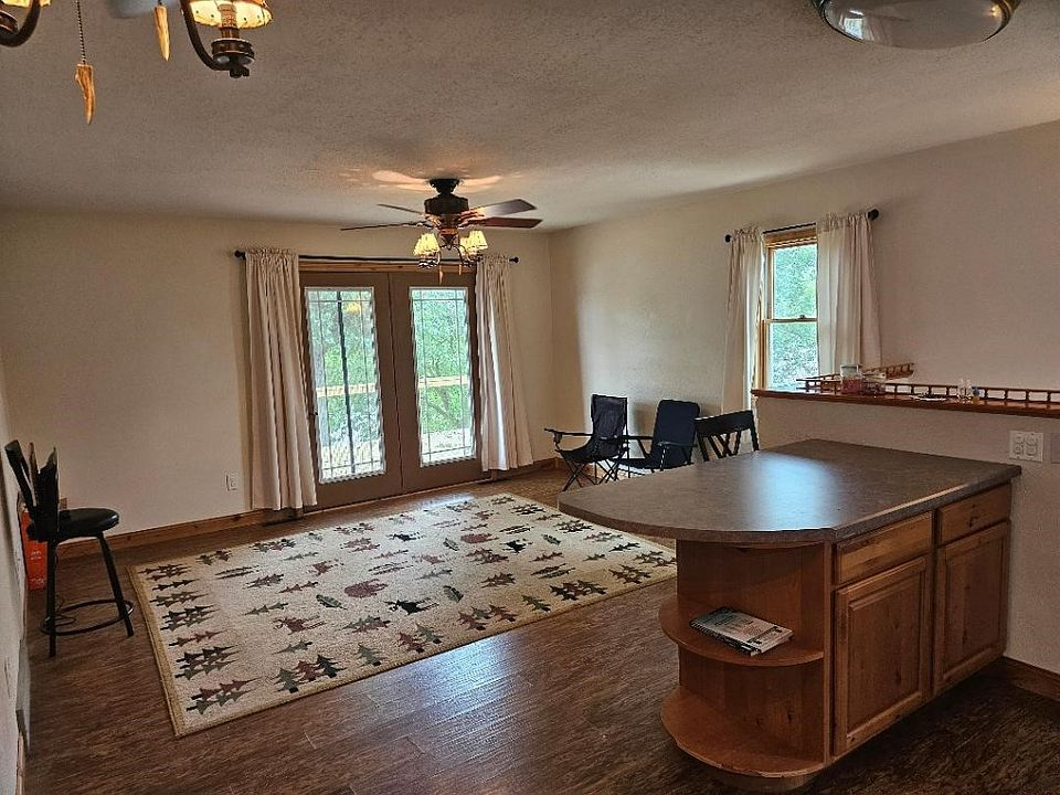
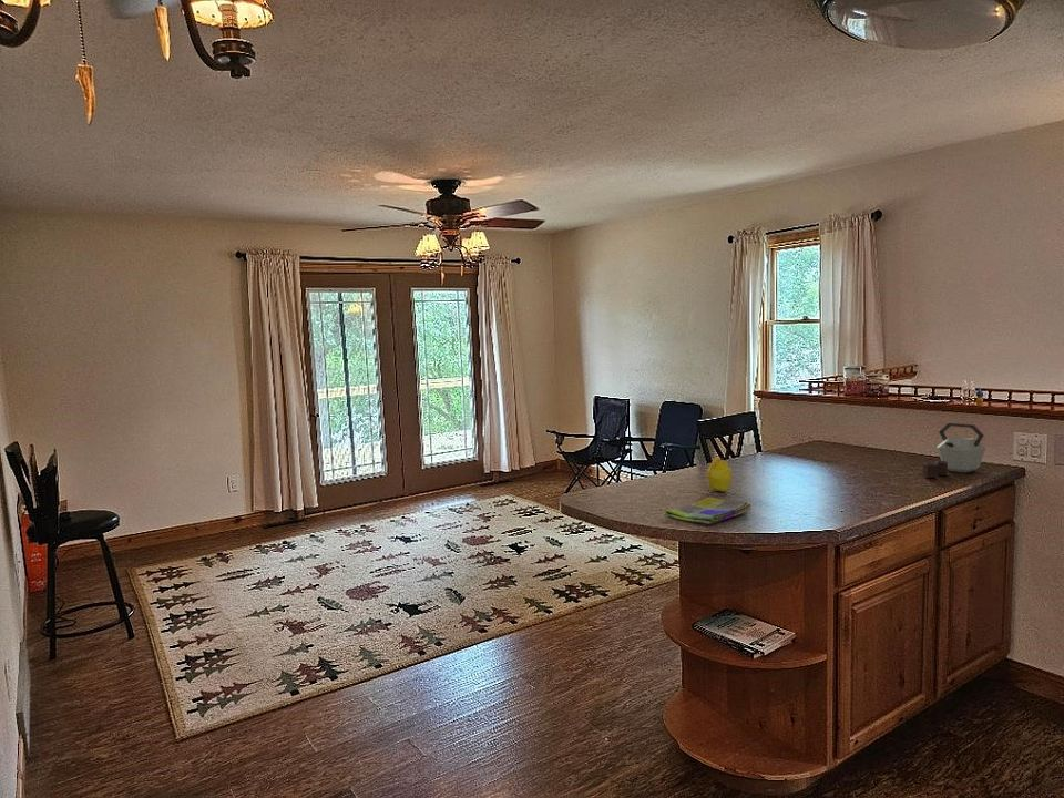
+ kettle [922,422,986,479]
+ fruit [706,456,733,492]
+ dish towel [664,497,753,525]
